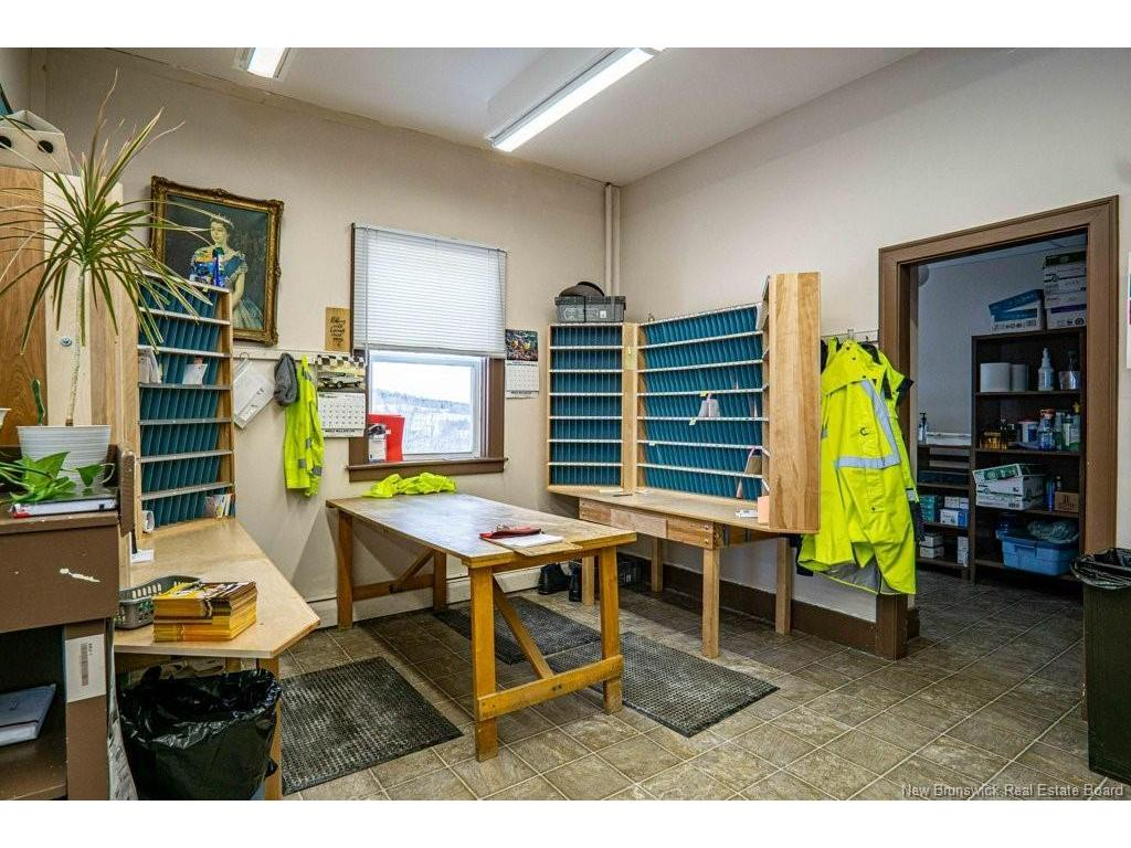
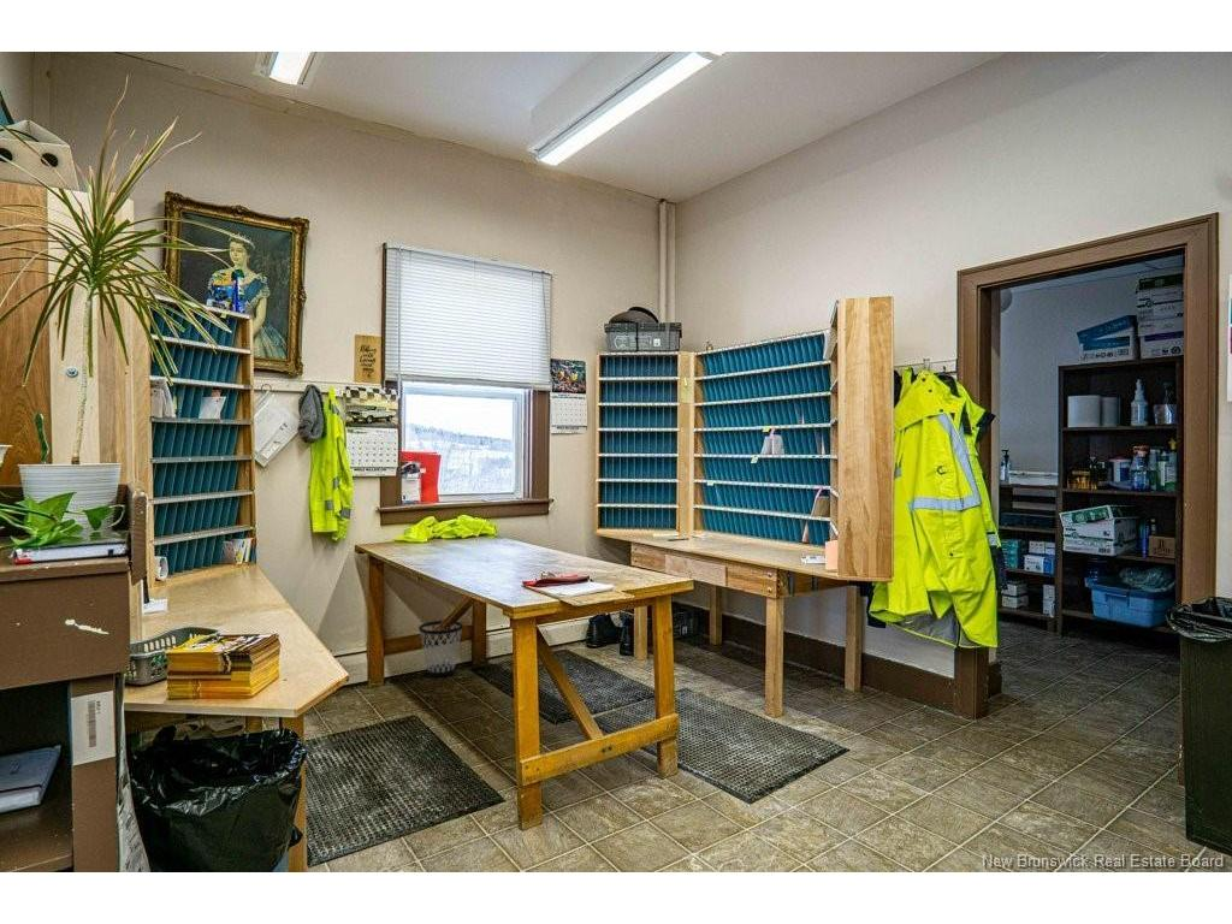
+ wastebasket [417,620,464,679]
